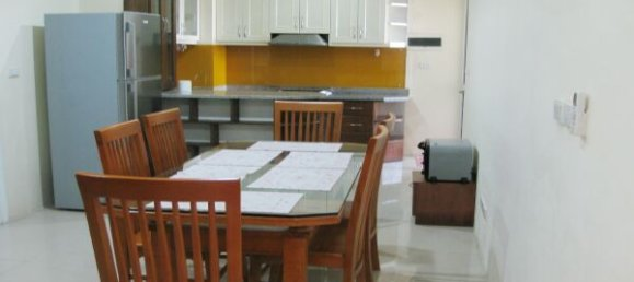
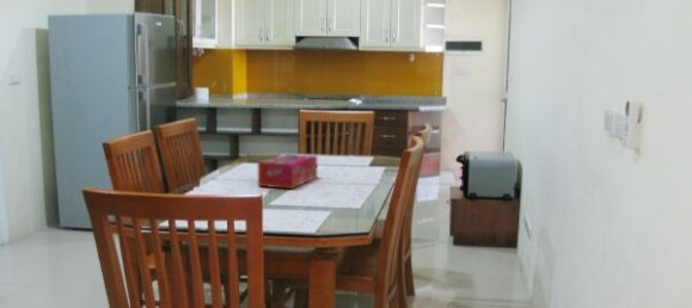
+ tissue box [257,153,318,190]
